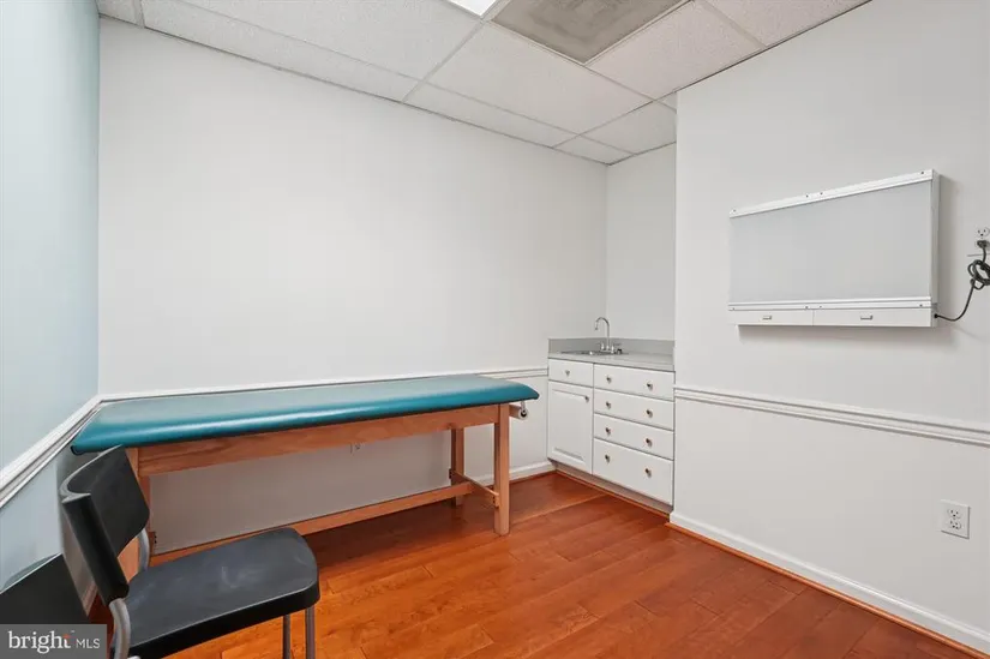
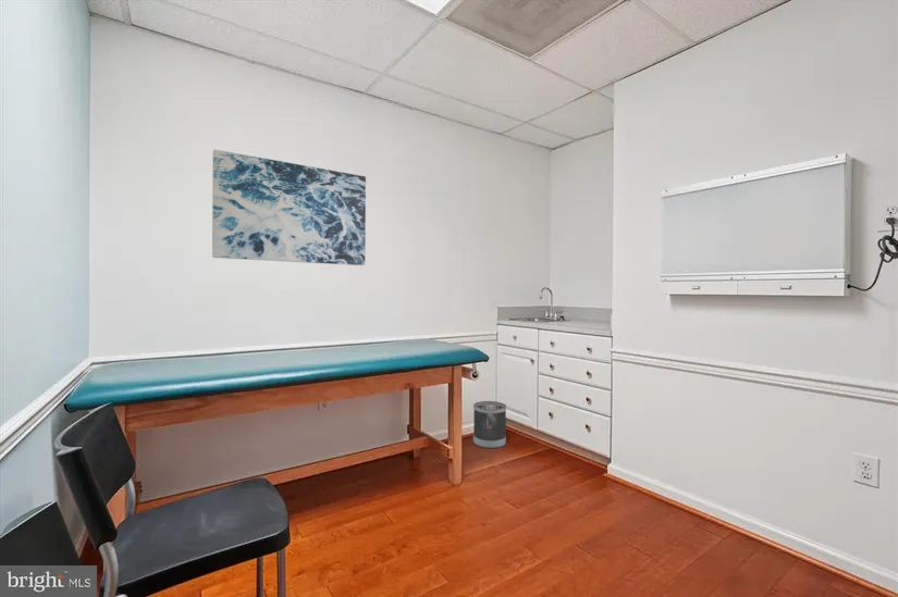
+ wall art [211,148,367,266]
+ wastebasket [472,400,507,449]
